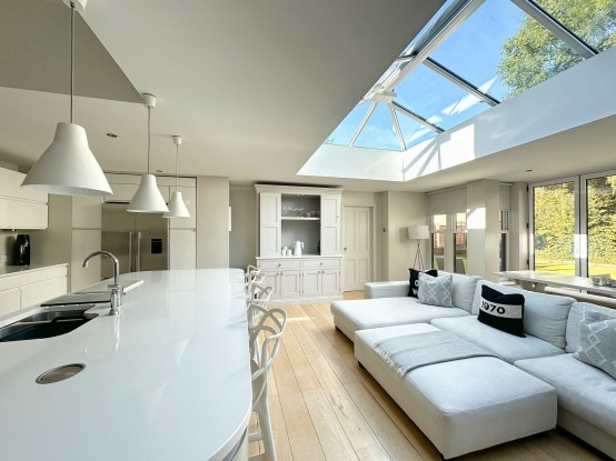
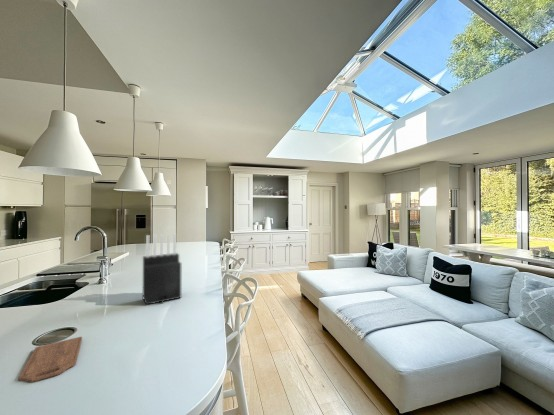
+ knife block [142,233,182,306]
+ cutting board [17,336,83,383]
